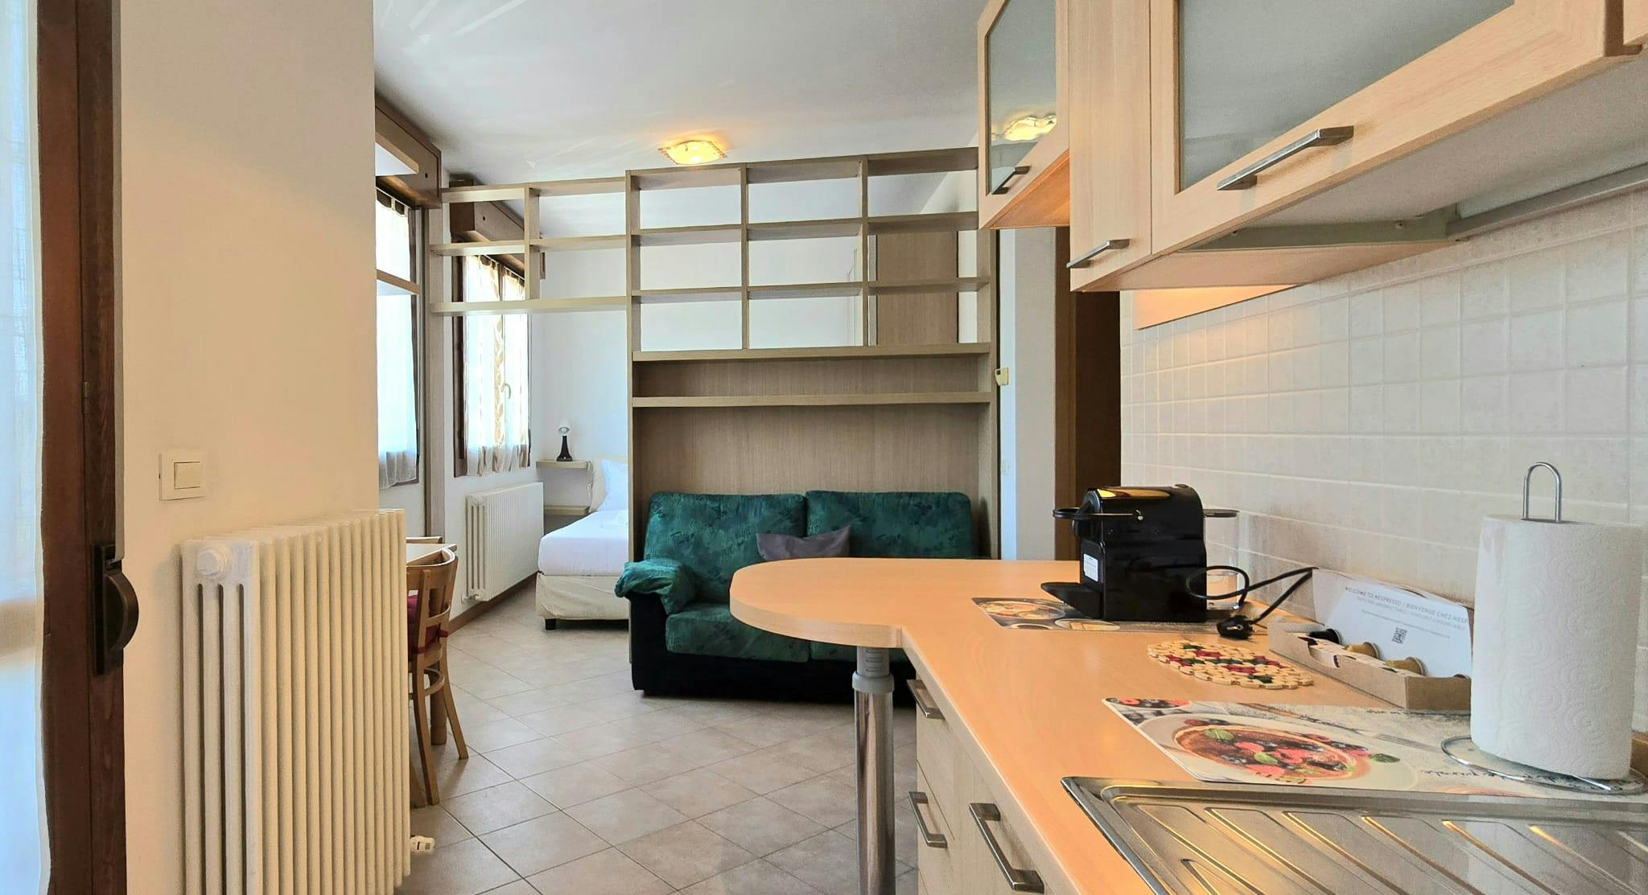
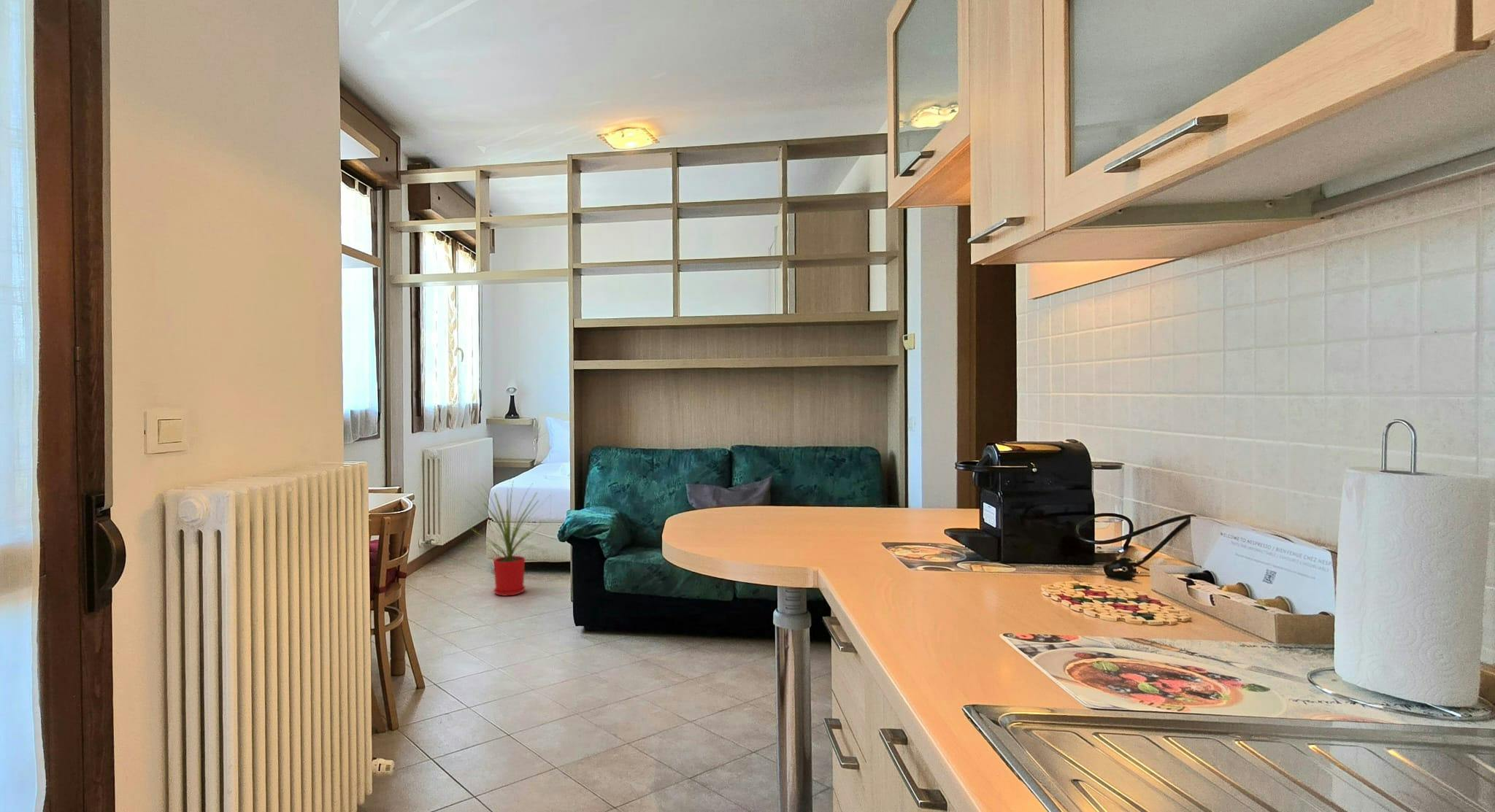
+ house plant [463,482,550,597]
